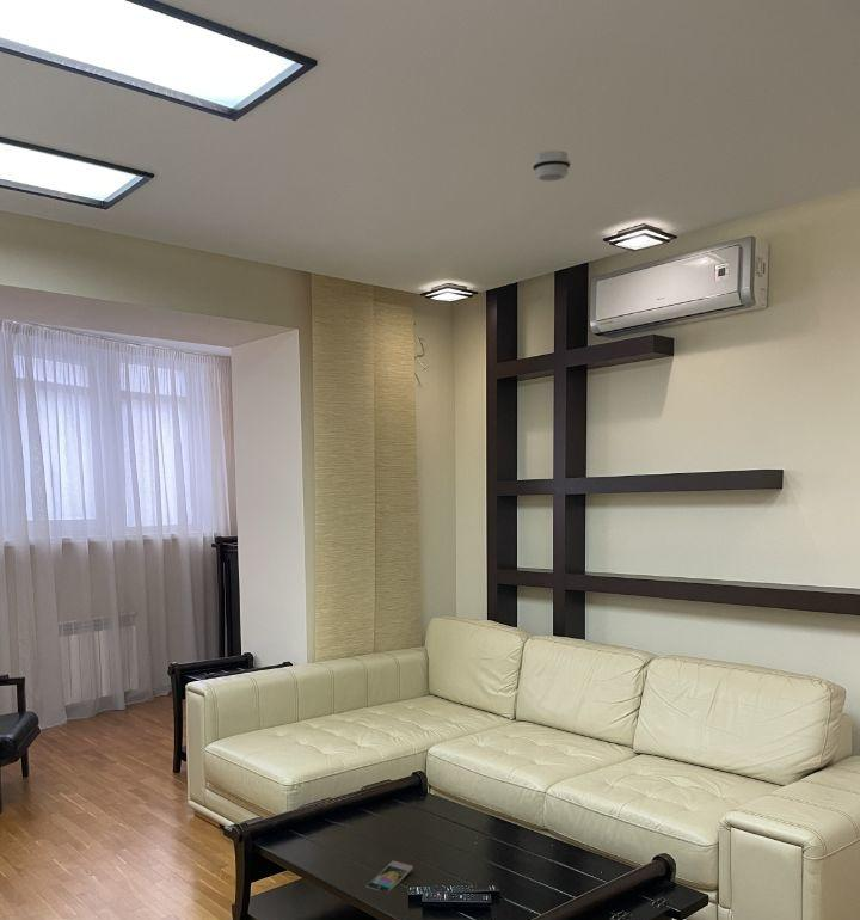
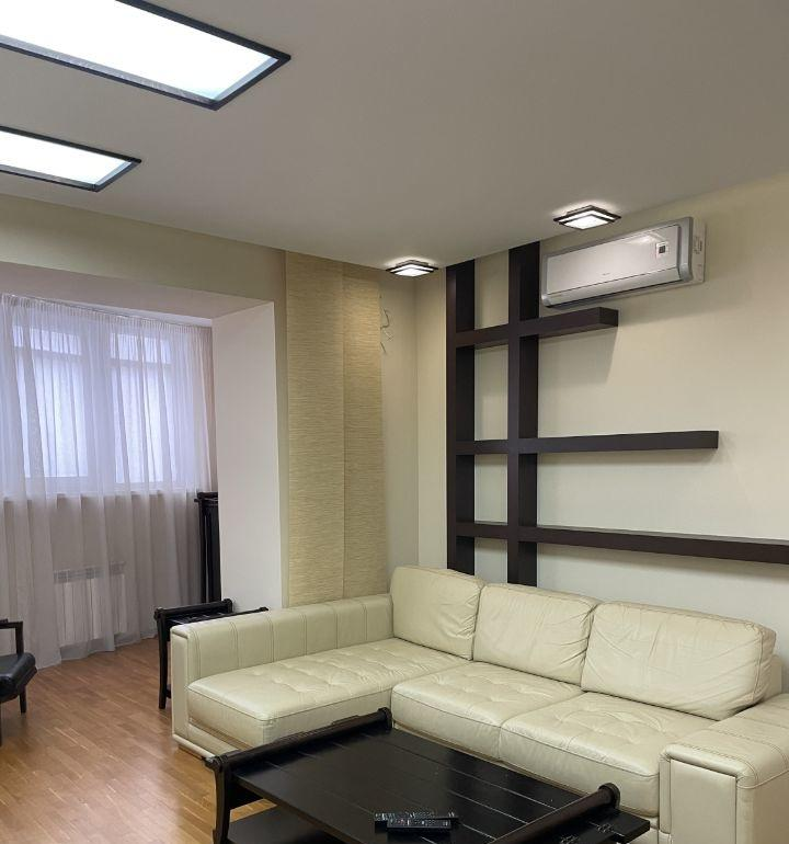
- smoke detector [532,149,572,182]
- smartphone [366,859,414,893]
